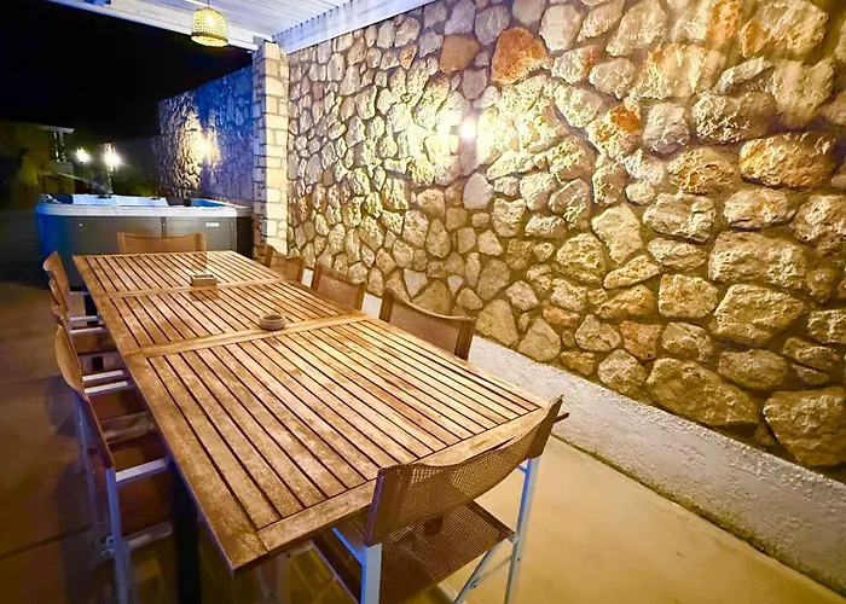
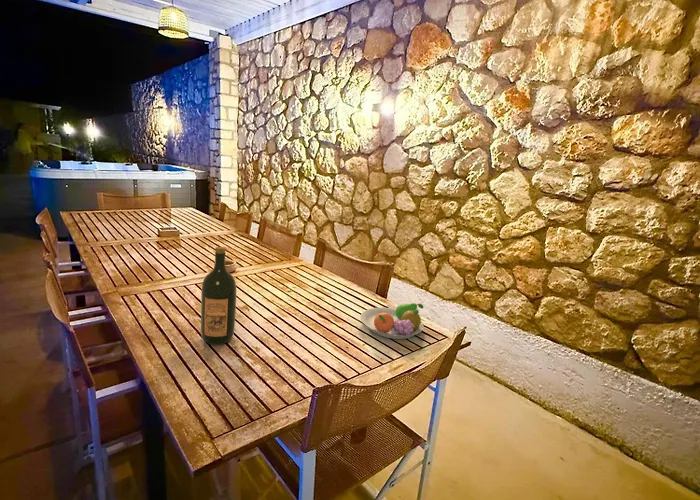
+ wine bottle [200,246,237,346]
+ fruit bowl [360,302,424,340]
